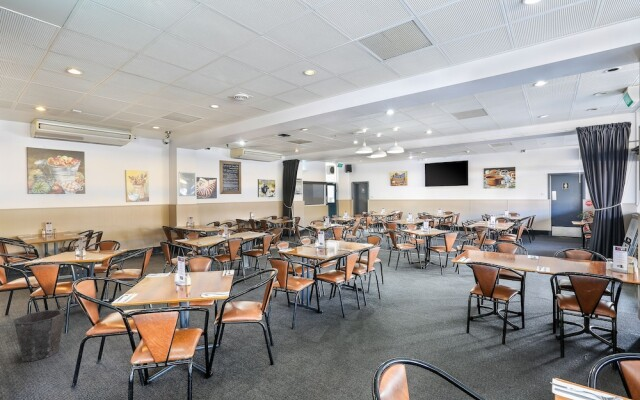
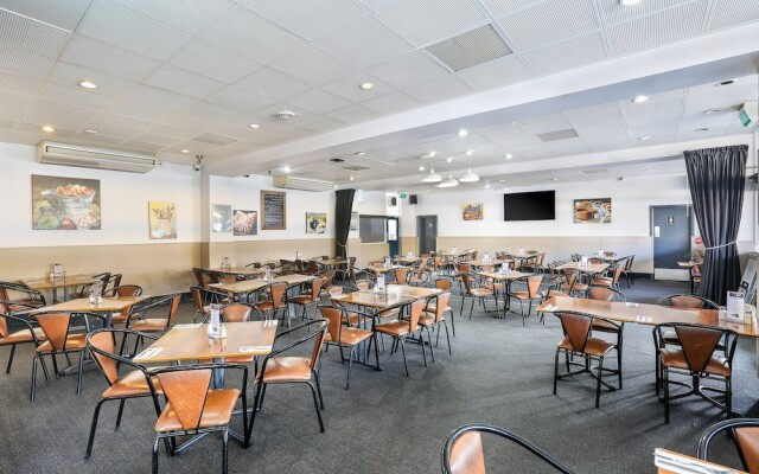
- waste bin [13,309,65,362]
